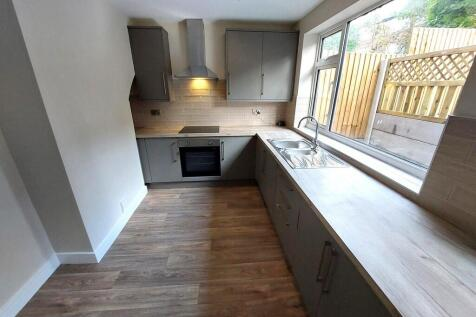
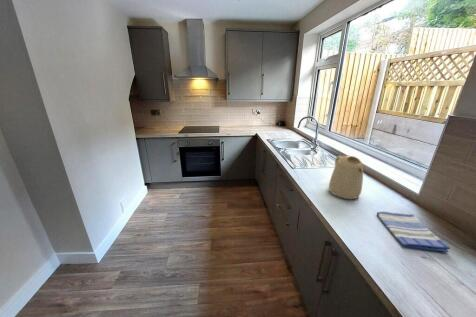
+ dish towel [376,210,451,253]
+ kettle [328,154,364,200]
